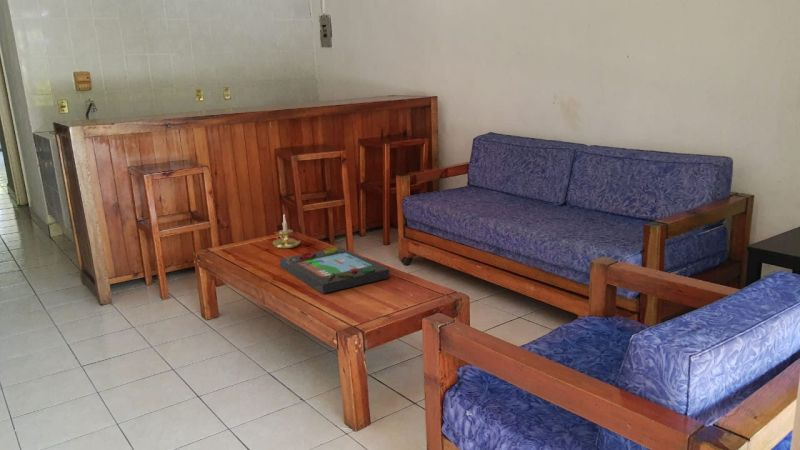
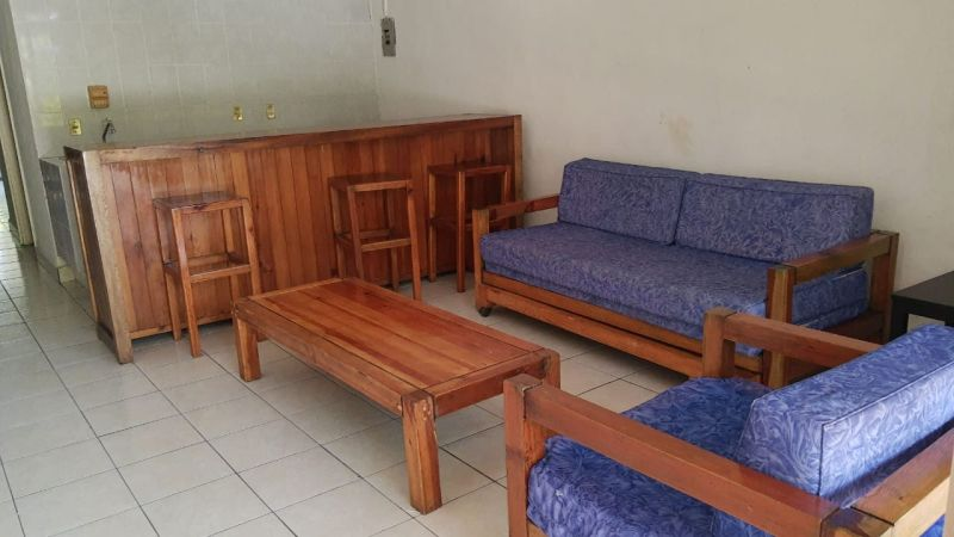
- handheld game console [278,246,391,295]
- candle holder [272,215,301,249]
